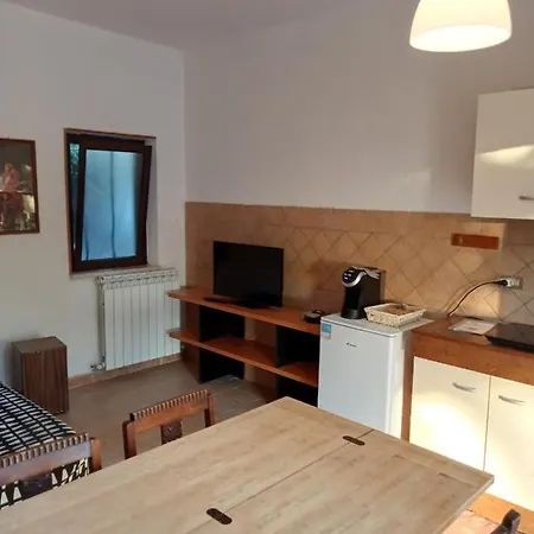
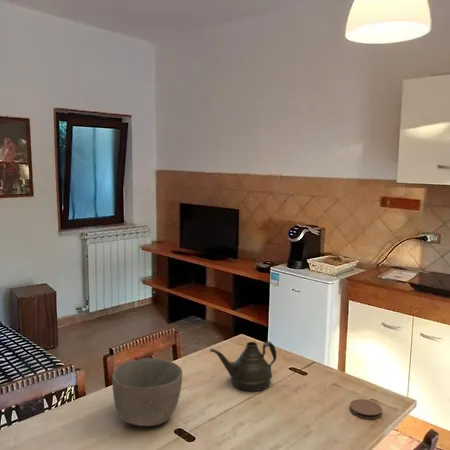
+ coaster [349,398,383,420]
+ bowl [111,357,183,427]
+ teapot [209,340,278,392]
